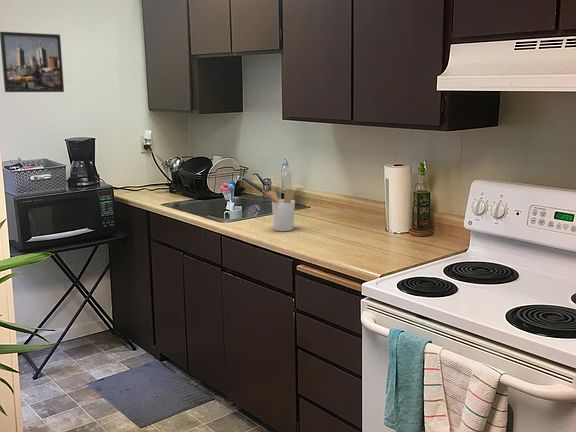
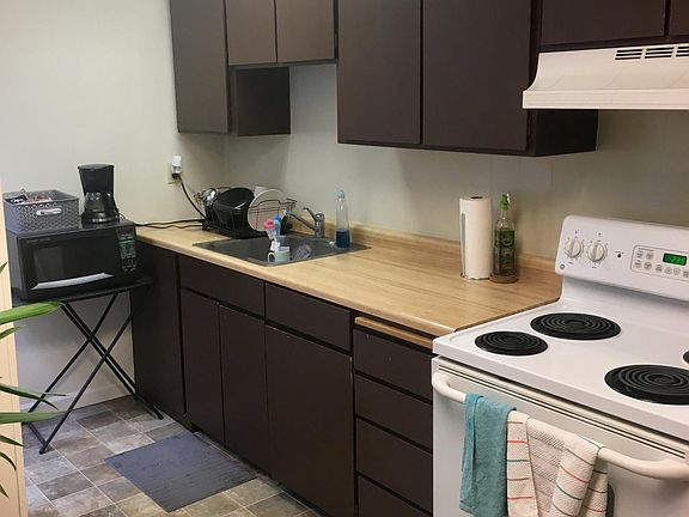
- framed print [0,31,65,93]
- utensil holder [262,188,296,232]
